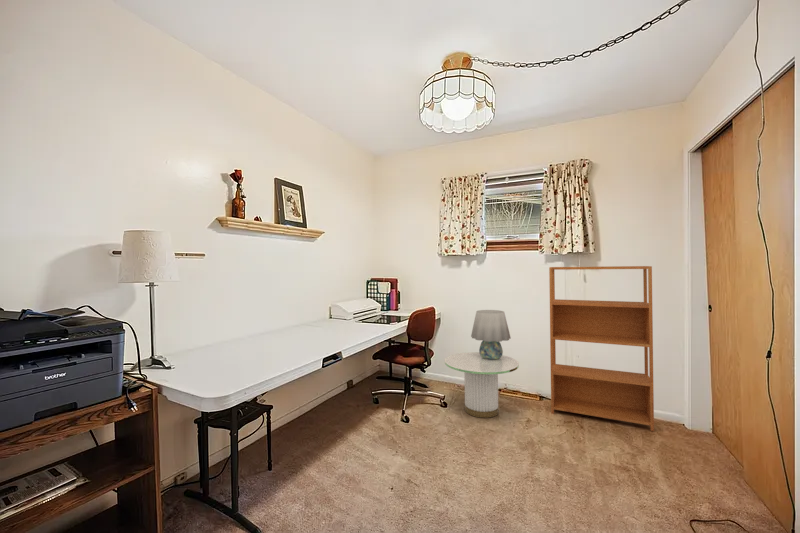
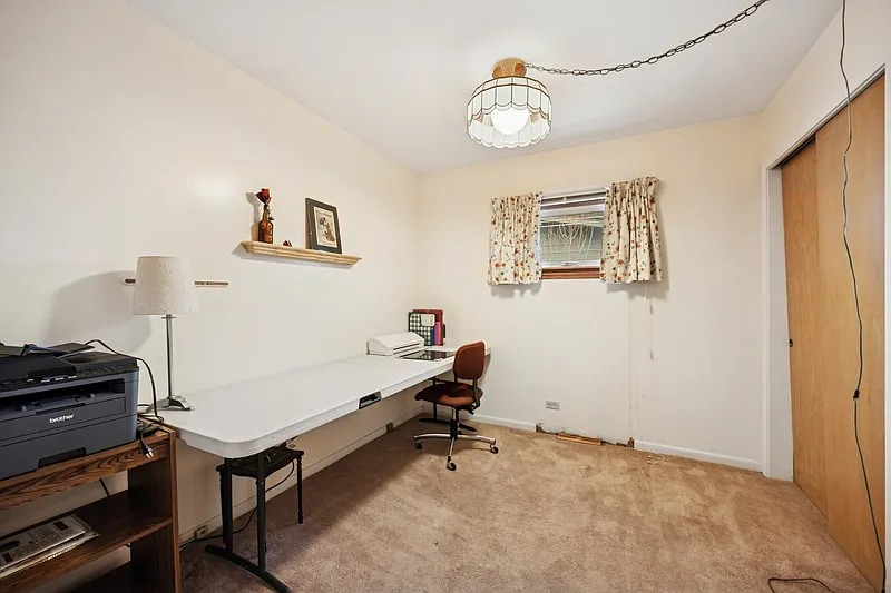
- table lamp [470,309,512,360]
- bookshelf [548,265,655,432]
- side table [444,351,520,419]
